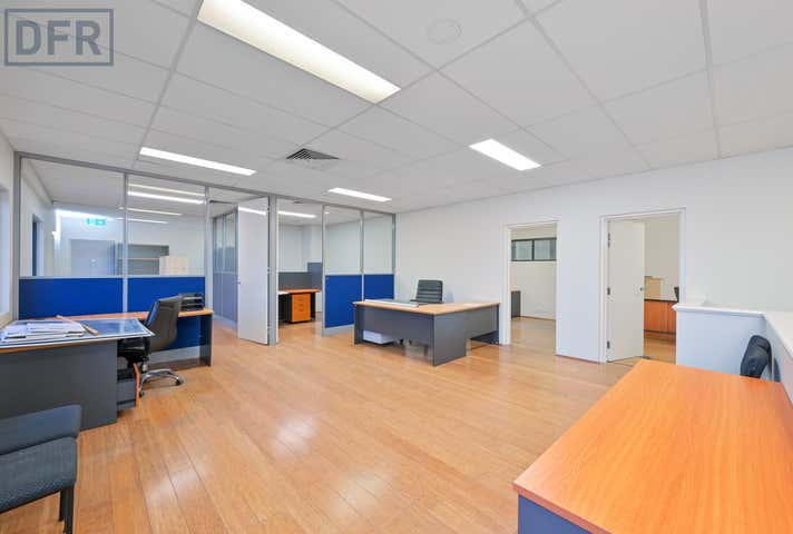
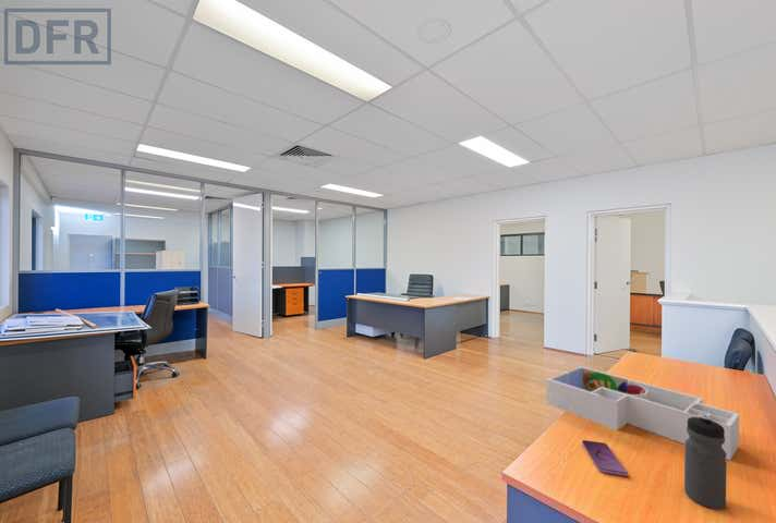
+ water bottle [683,414,727,510]
+ smartphone [581,439,629,477]
+ desk organizer [545,365,740,462]
